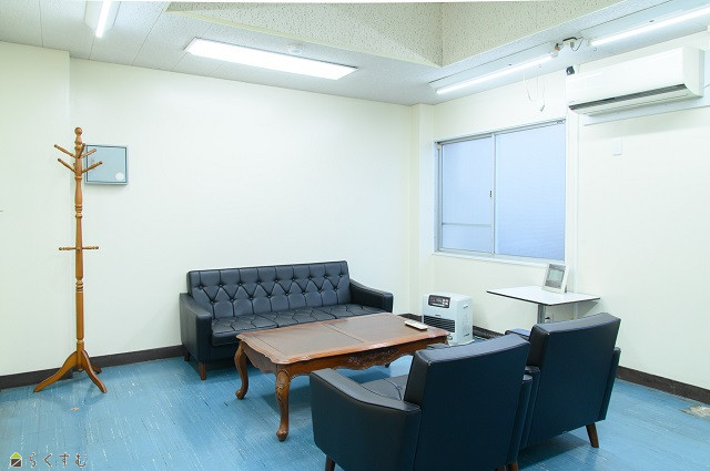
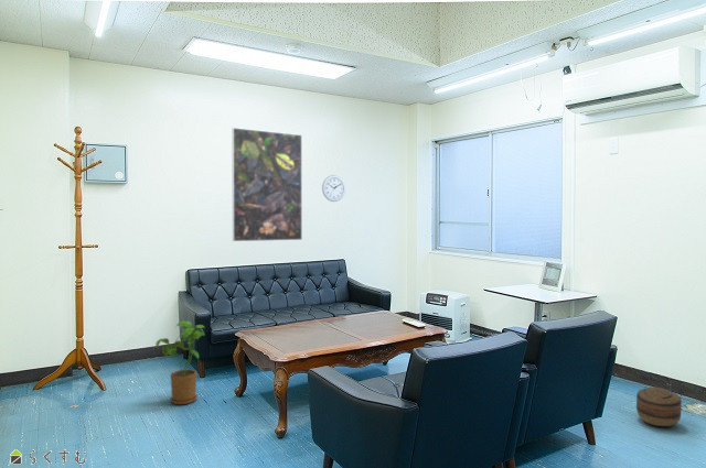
+ house plant [154,320,206,405]
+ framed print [231,127,303,242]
+ wall clock [321,174,346,203]
+ basket [635,387,683,427]
